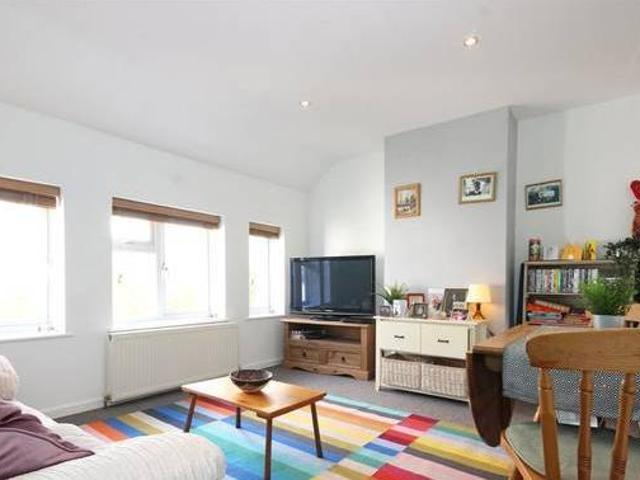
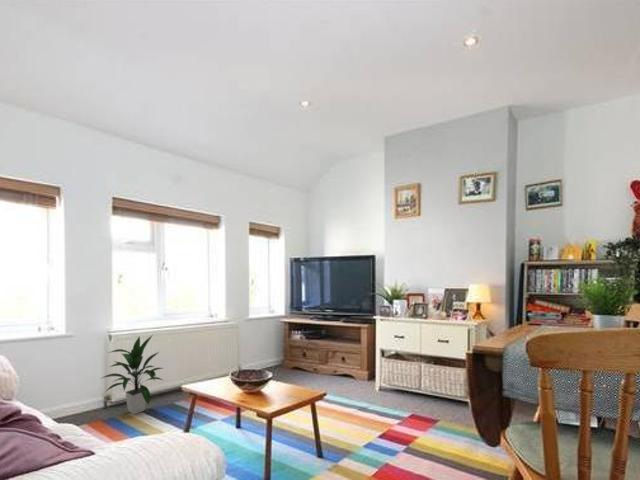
+ indoor plant [99,335,164,415]
